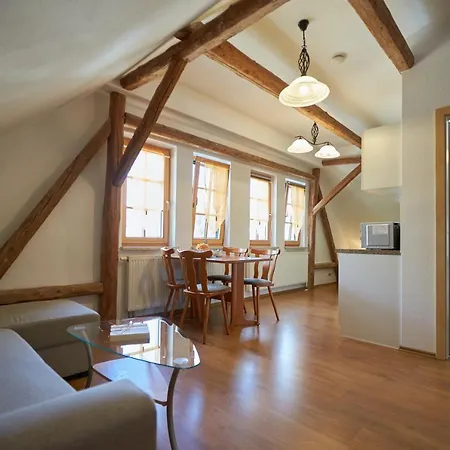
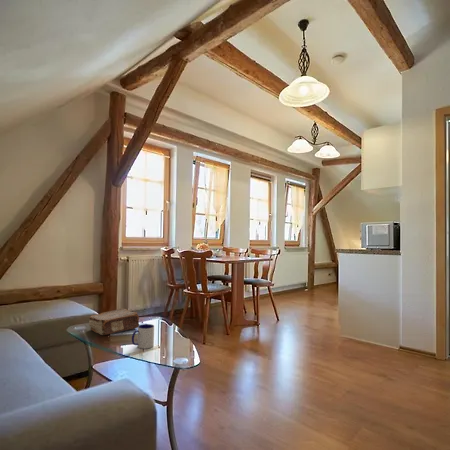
+ book [88,308,140,336]
+ mug [131,323,155,350]
